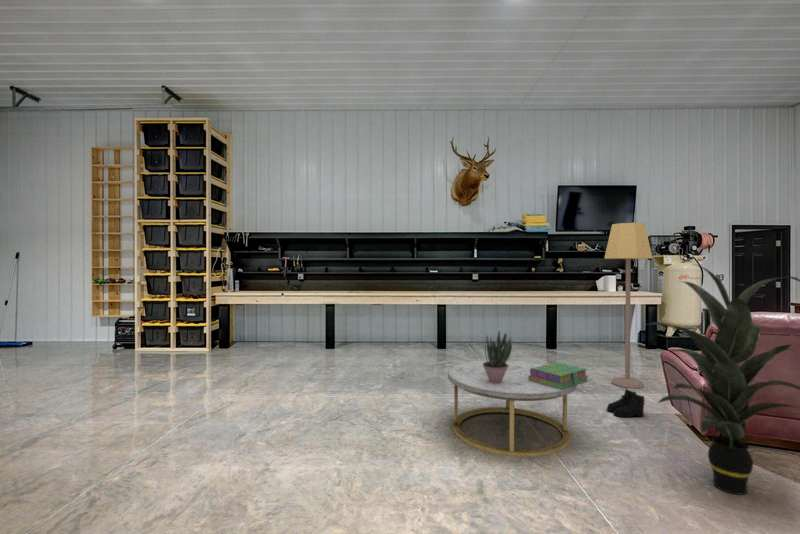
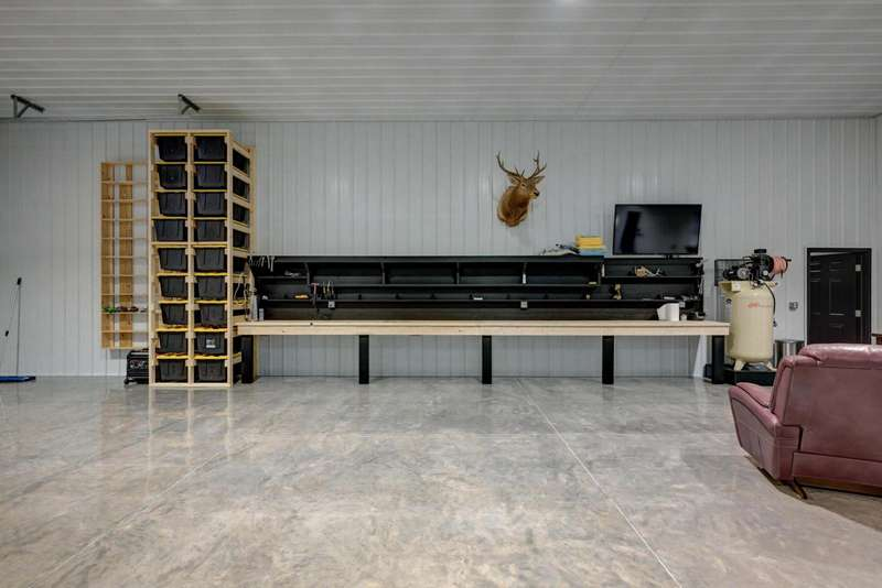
- stack of books [528,361,590,390]
- boots [606,388,646,419]
- coffee table [447,359,578,457]
- potted plant [483,329,513,384]
- lamp [603,222,653,389]
- indoor plant [645,263,800,496]
